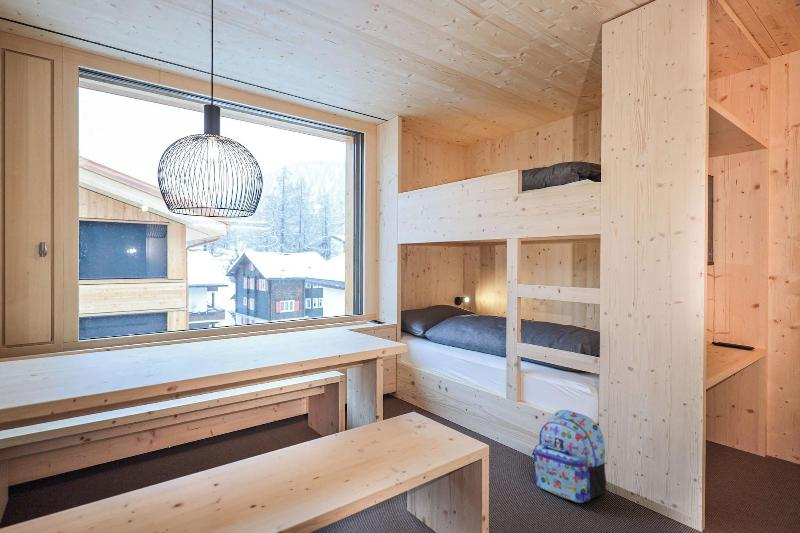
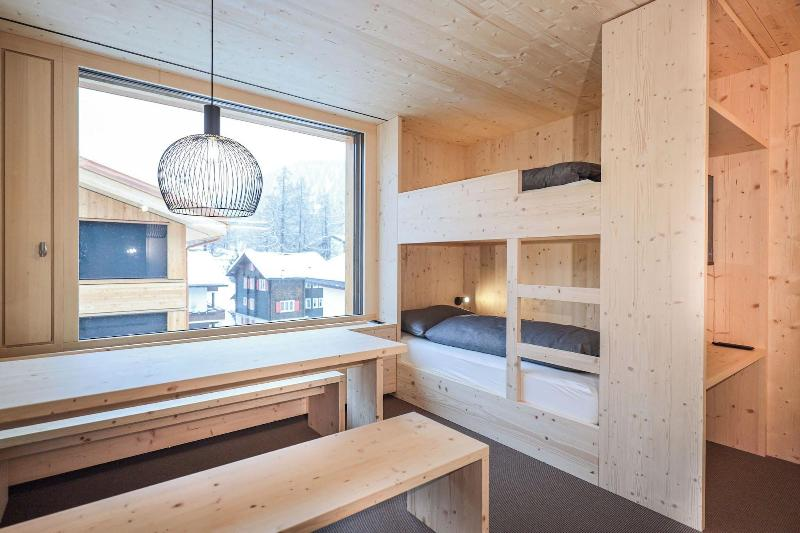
- backpack [531,409,608,504]
